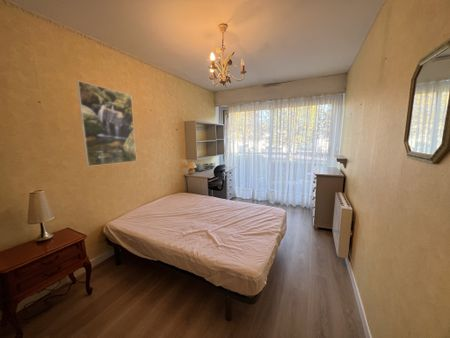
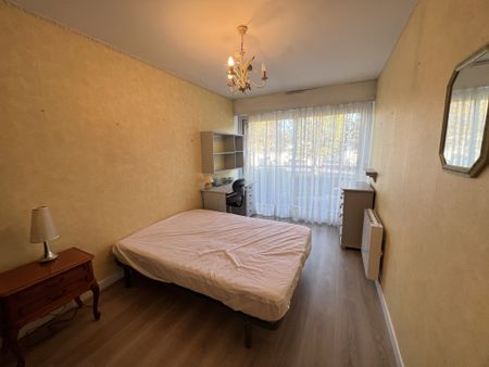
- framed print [76,80,138,167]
